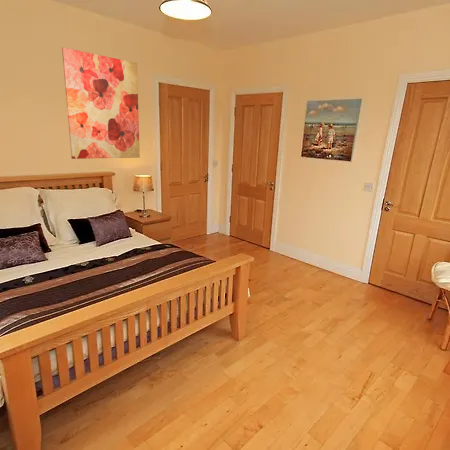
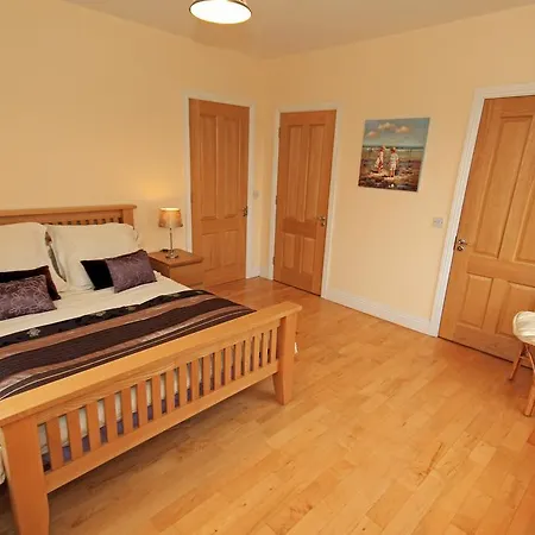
- wall art [61,47,141,160]
